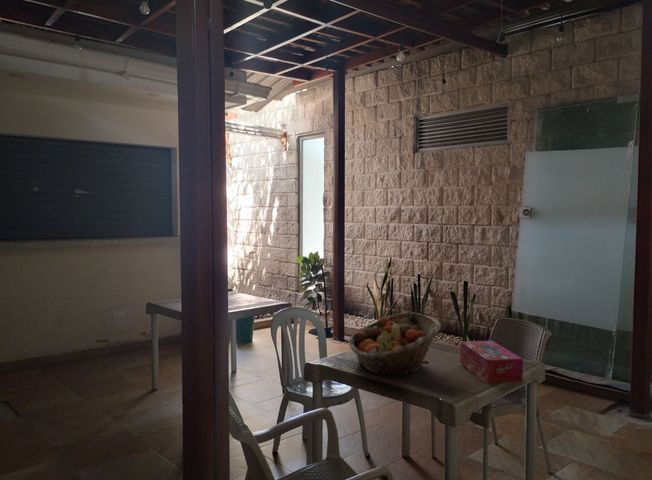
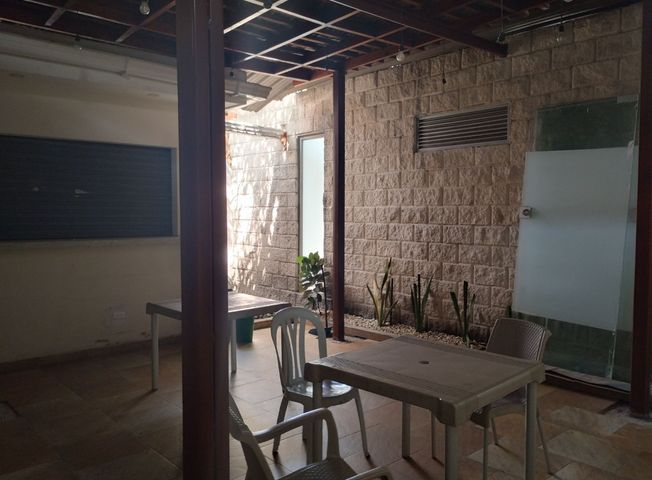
- tissue box [459,340,524,384]
- fruit basket [348,311,442,376]
